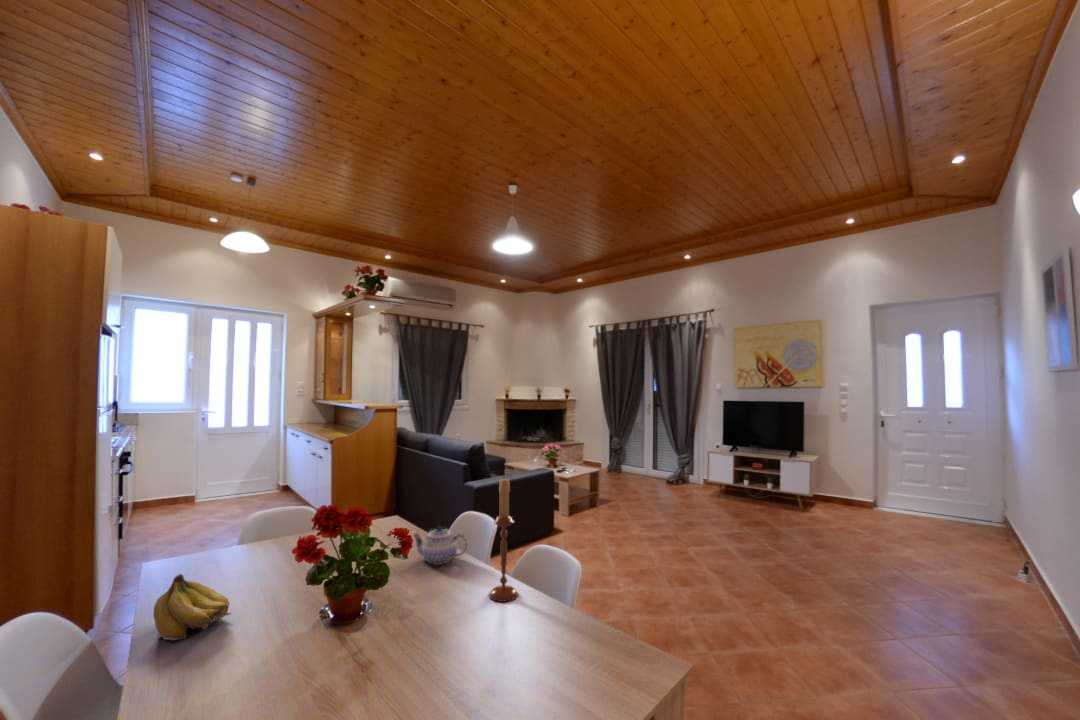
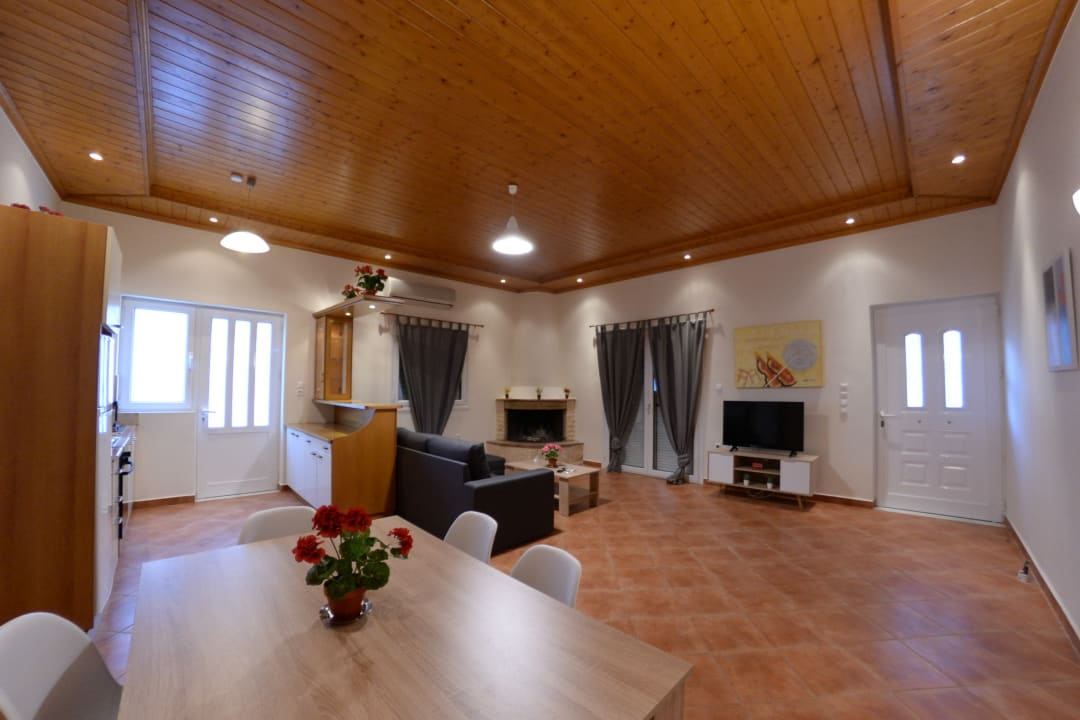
- candlestick [487,475,520,603]
- fruit [152,573,232,641]
- teapot [412,525,469,566]
